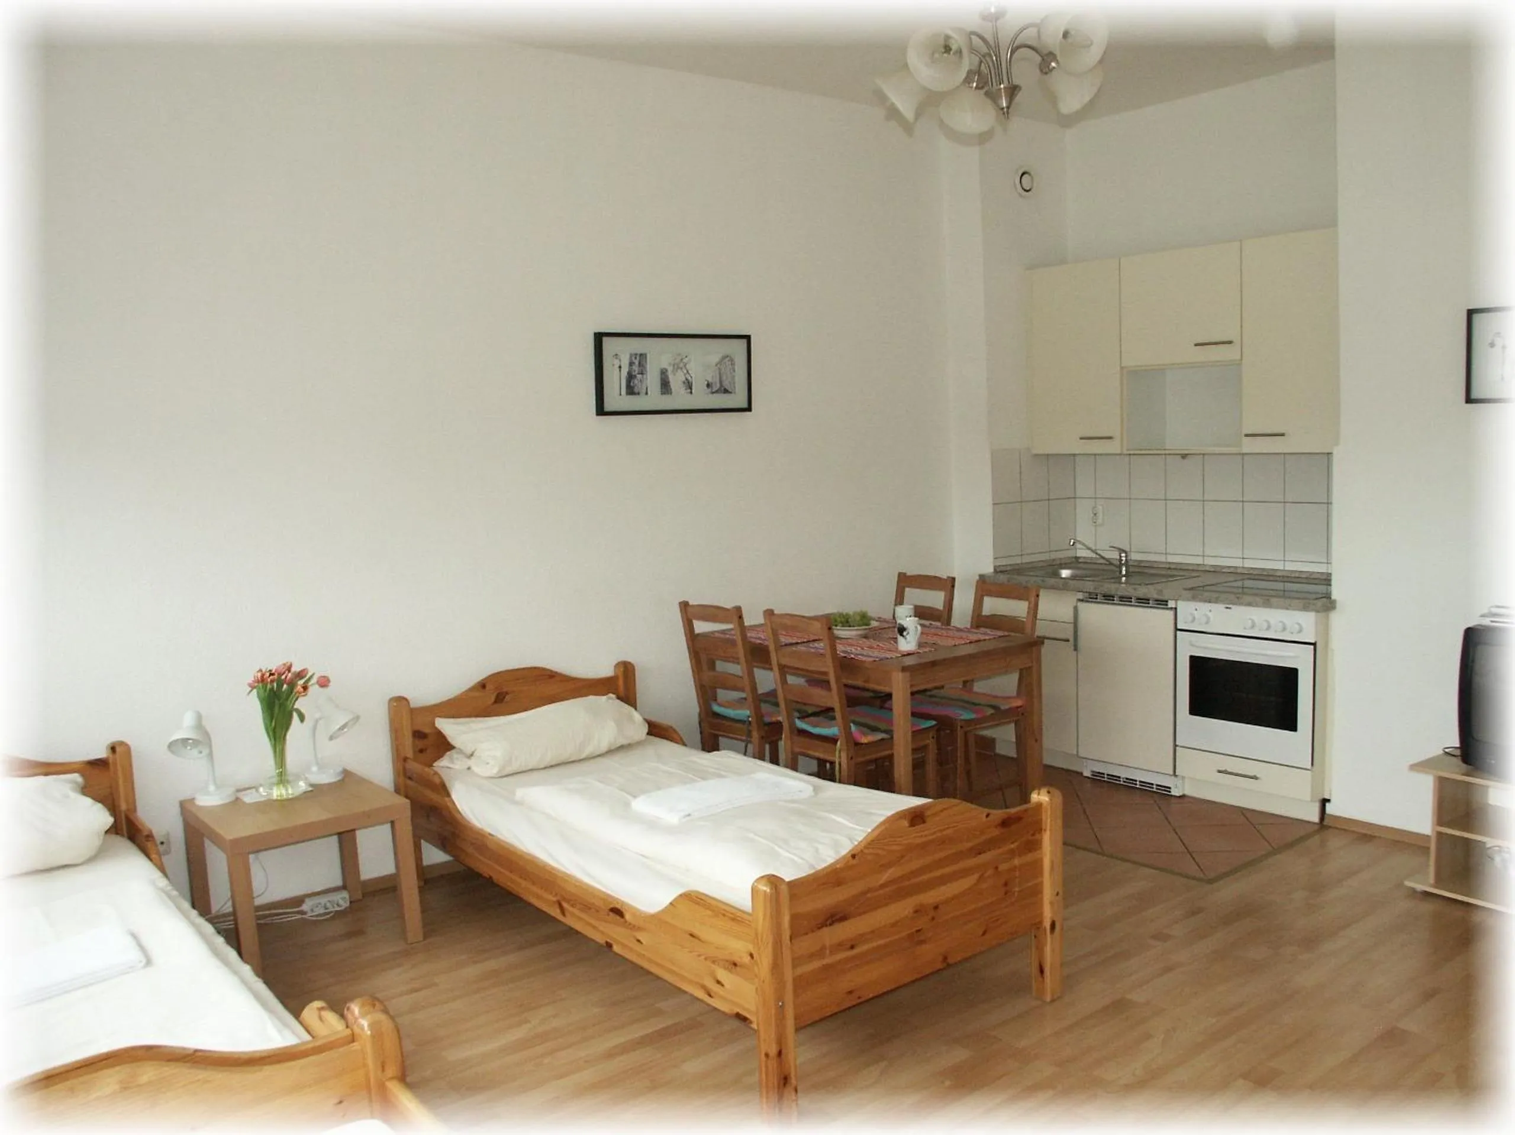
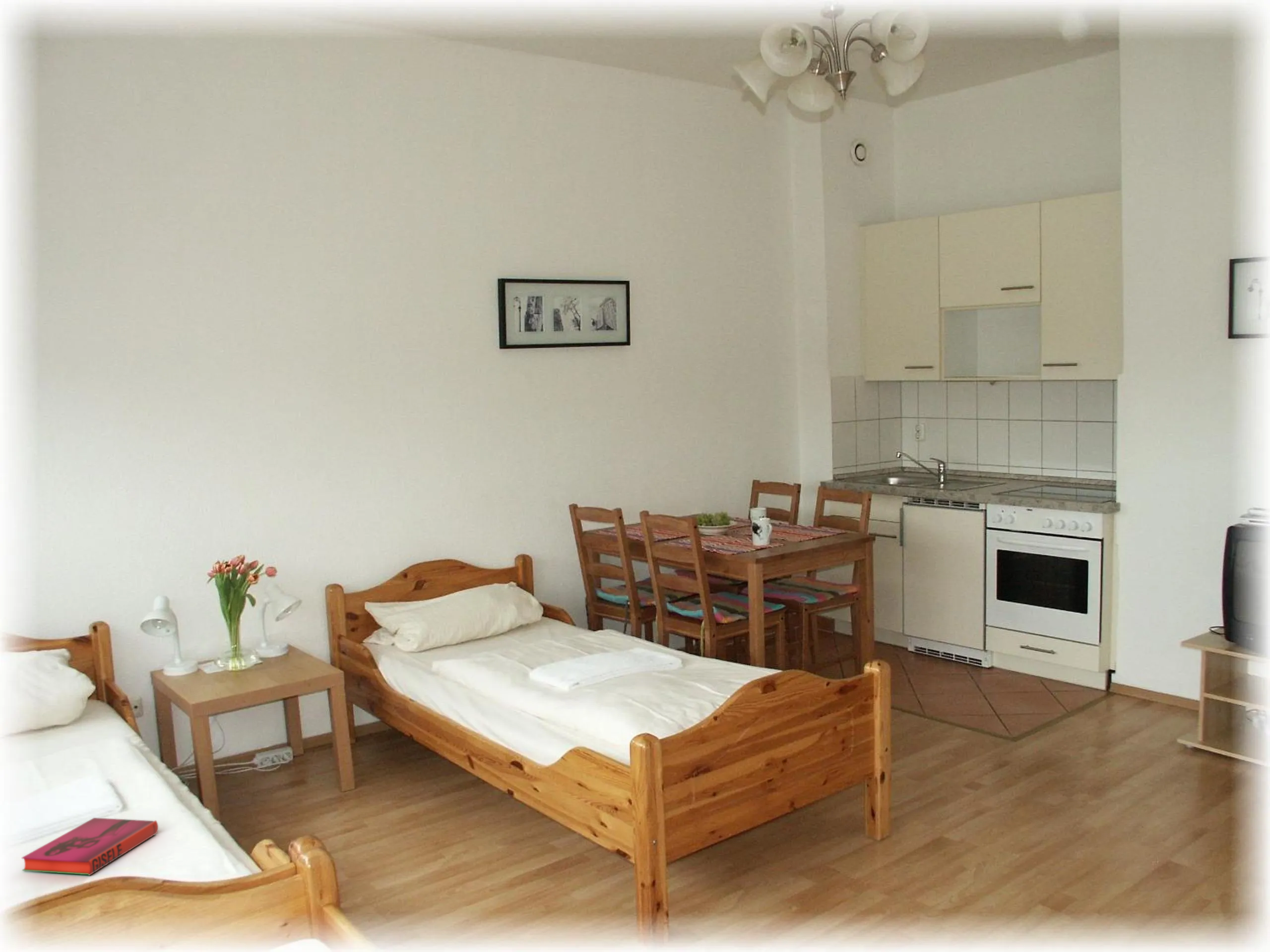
+ hardback book [21,817,159,876]
